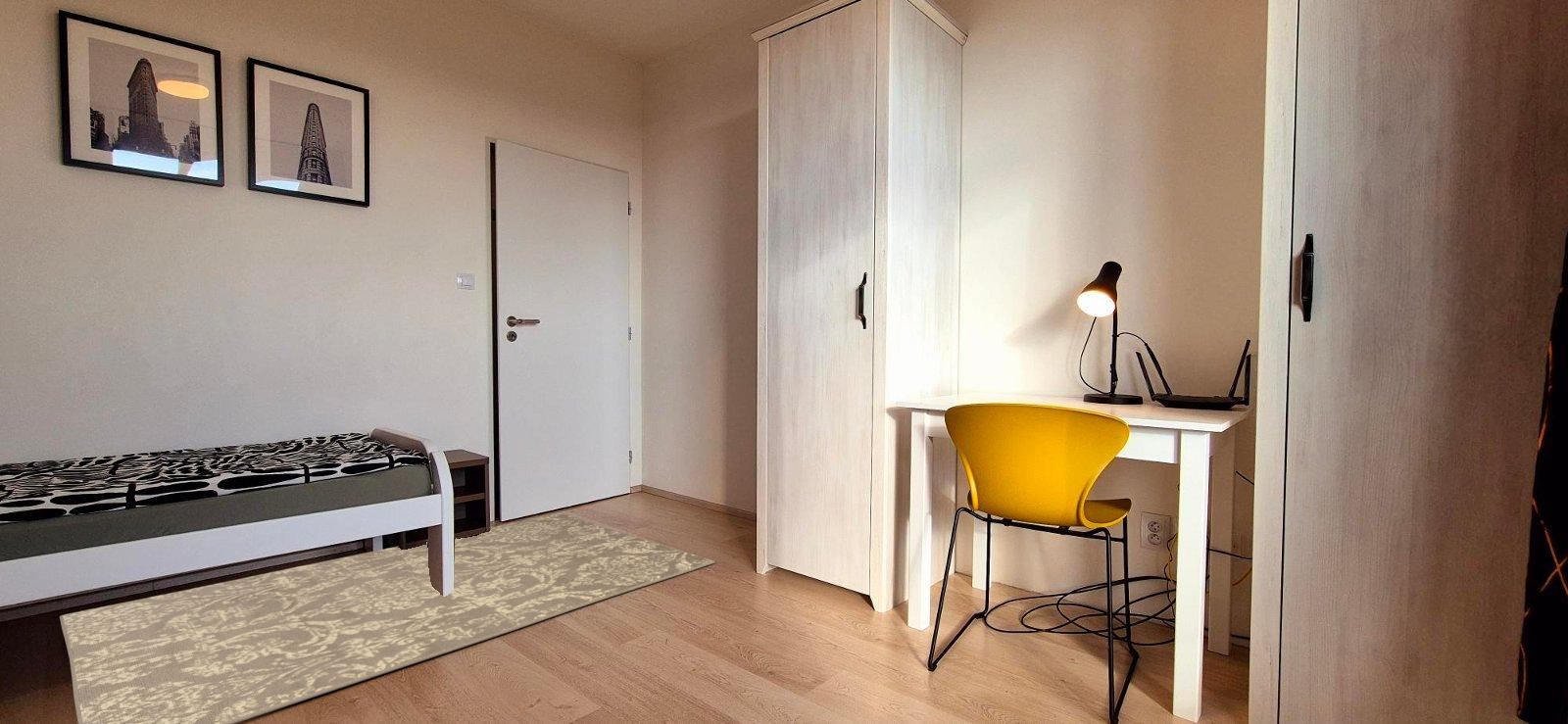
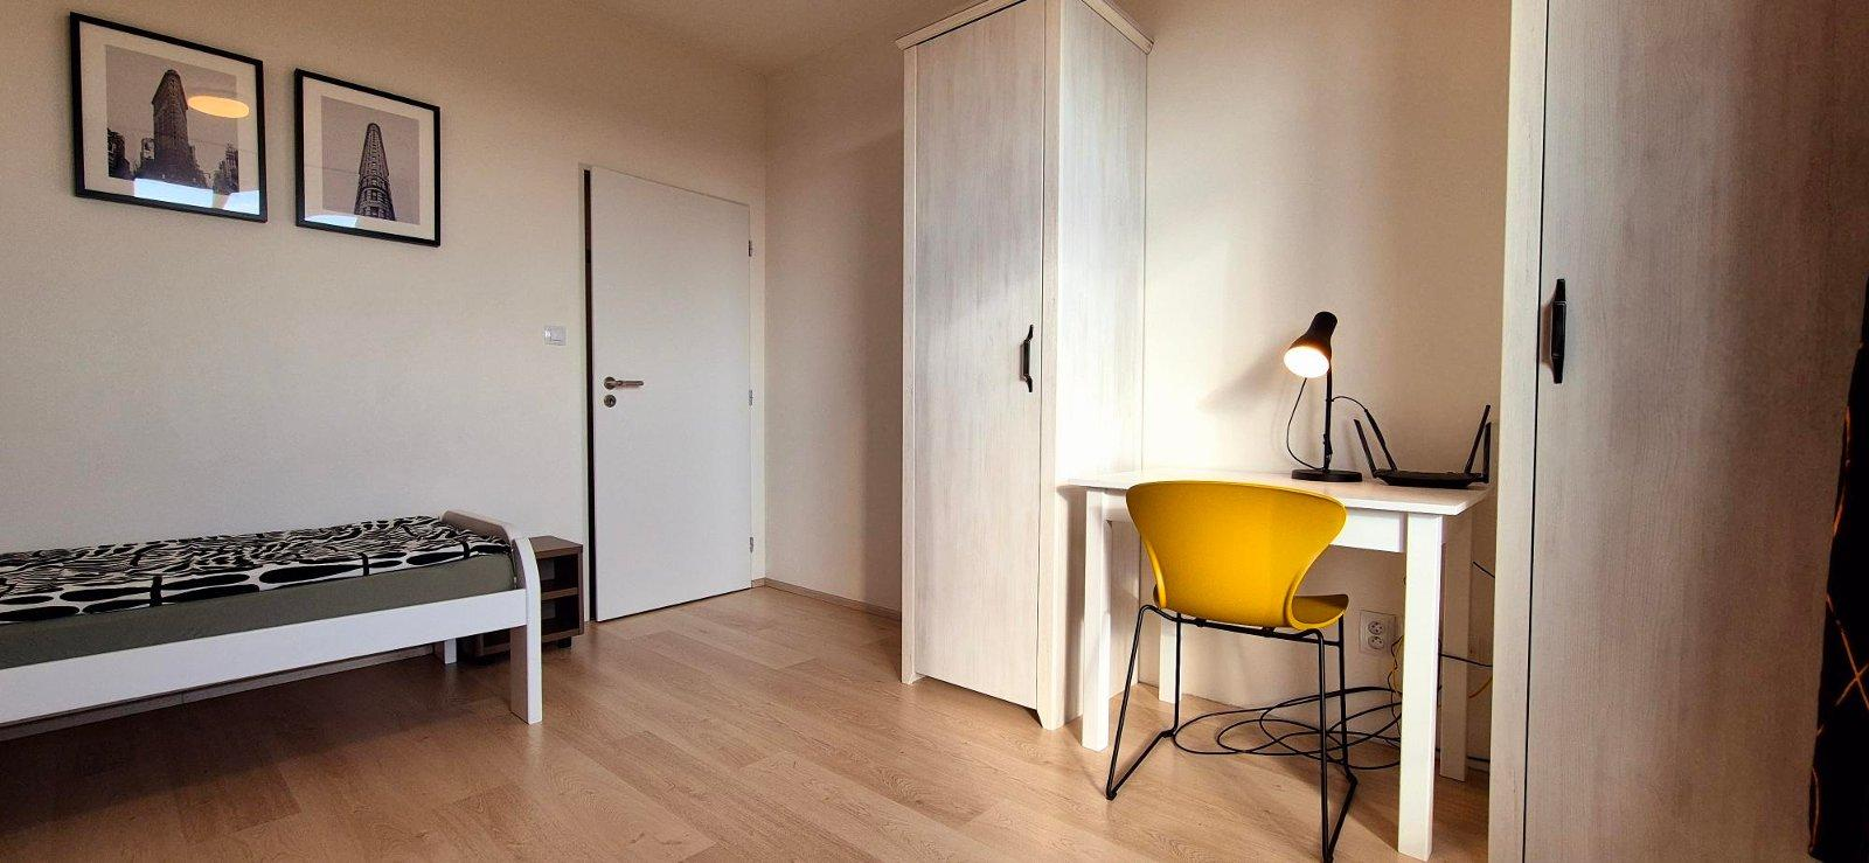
- rug [59,512,715,724]
